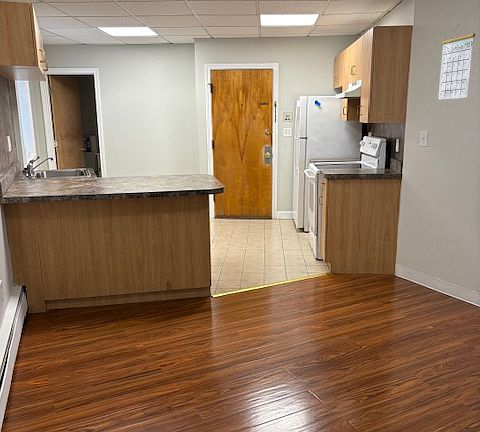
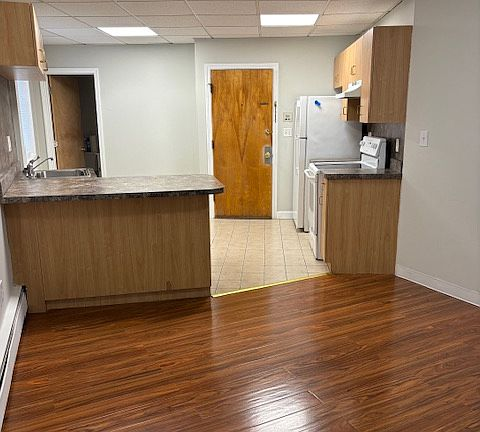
- calendar [437,25,476,101]
